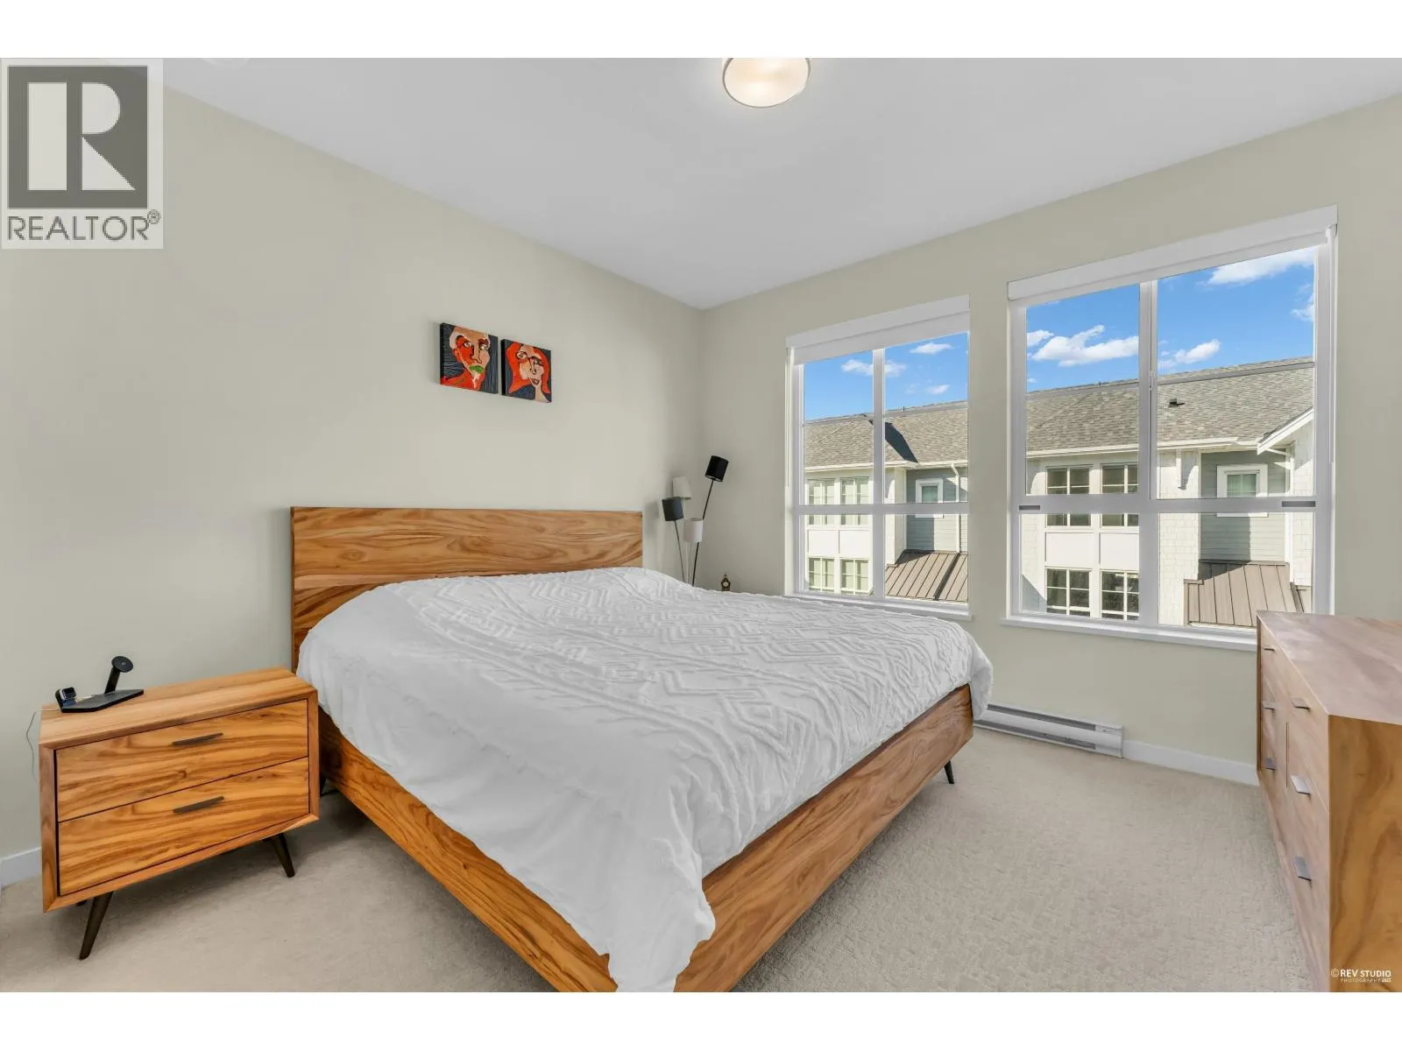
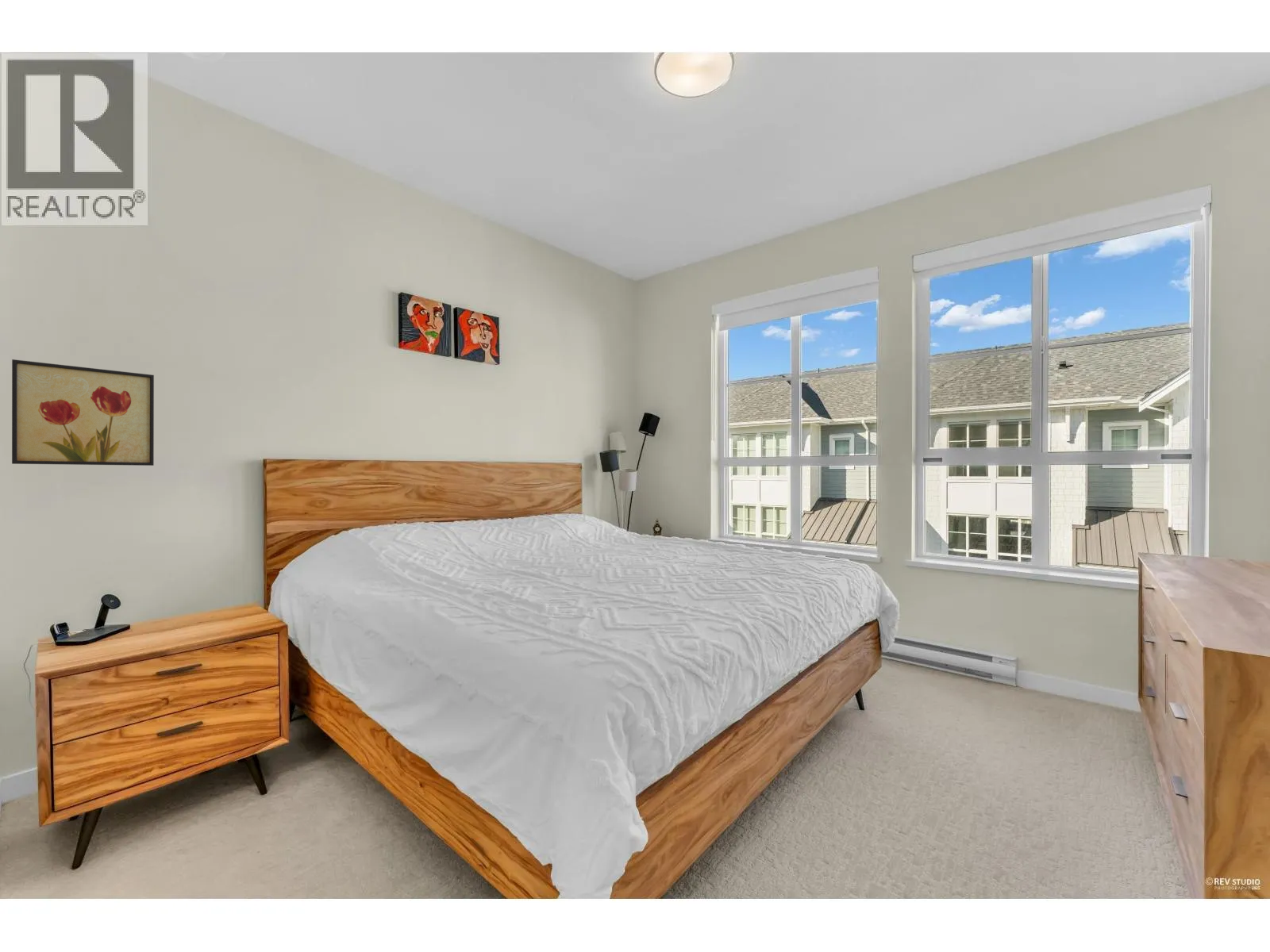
+ wall art [11,359,155,466]
